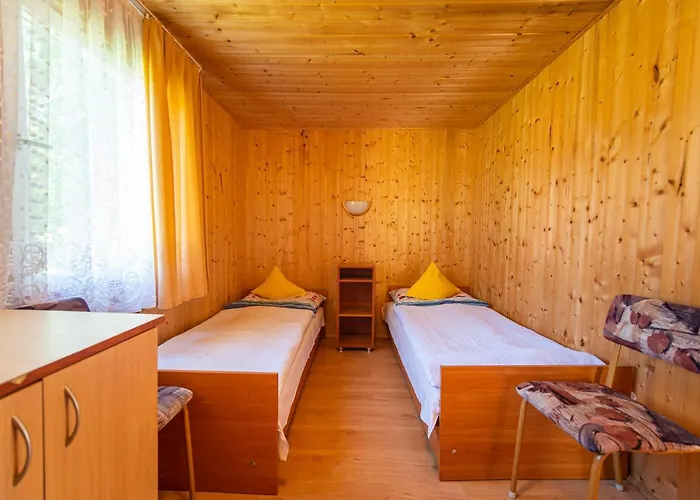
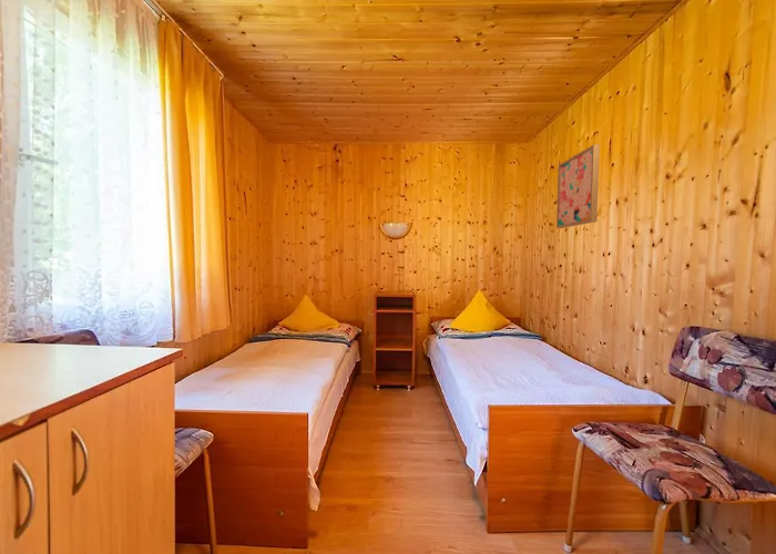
+ wall art [555,143,601,229]
